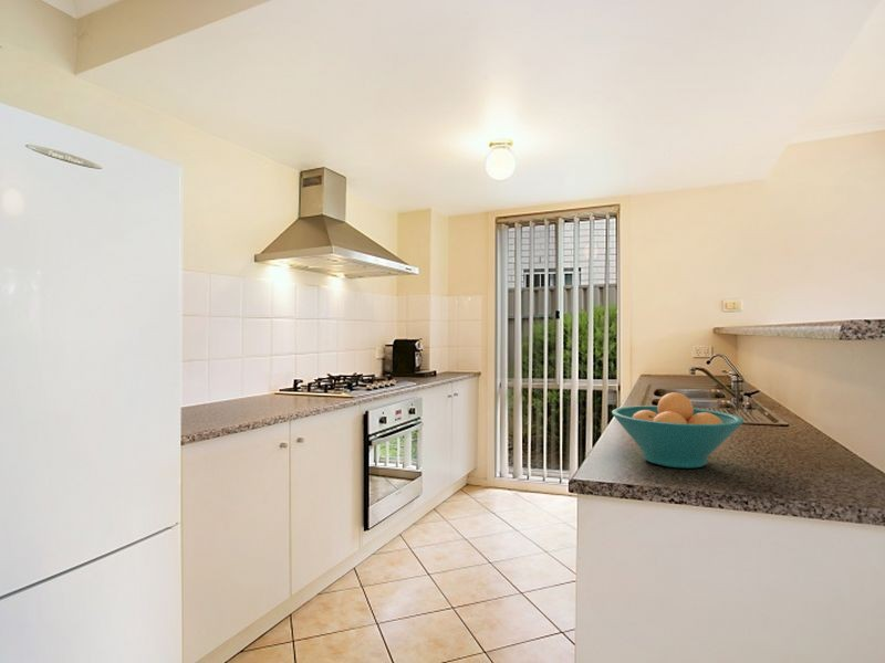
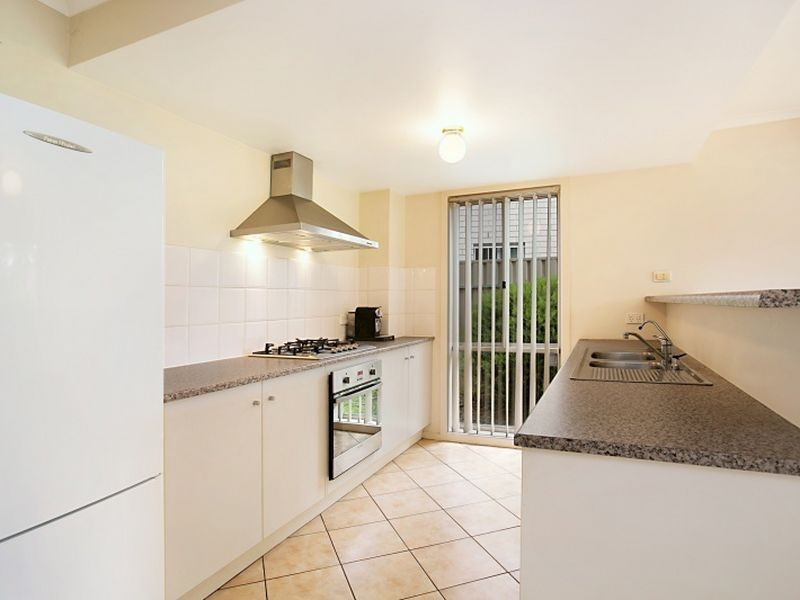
- fruit bowl [611,391,745,470]
